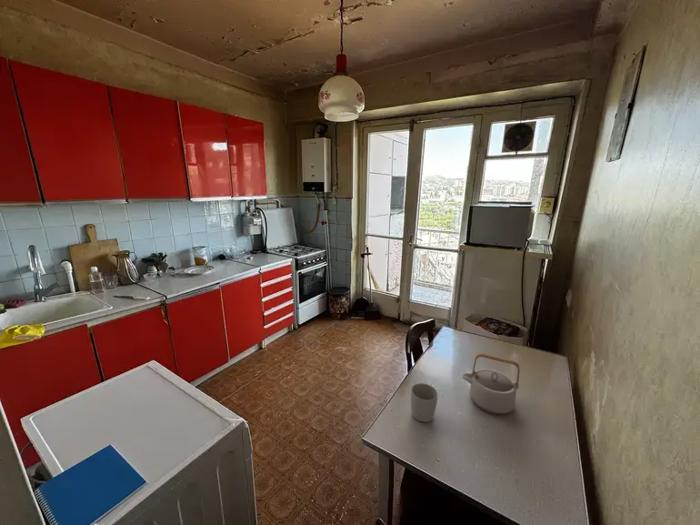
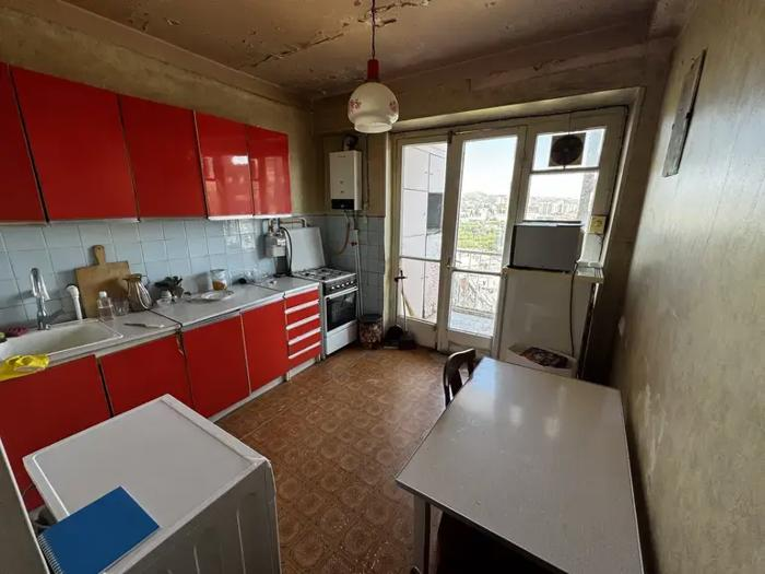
- mug [410,382,439,423]
- teapot [461,352,521,416]
